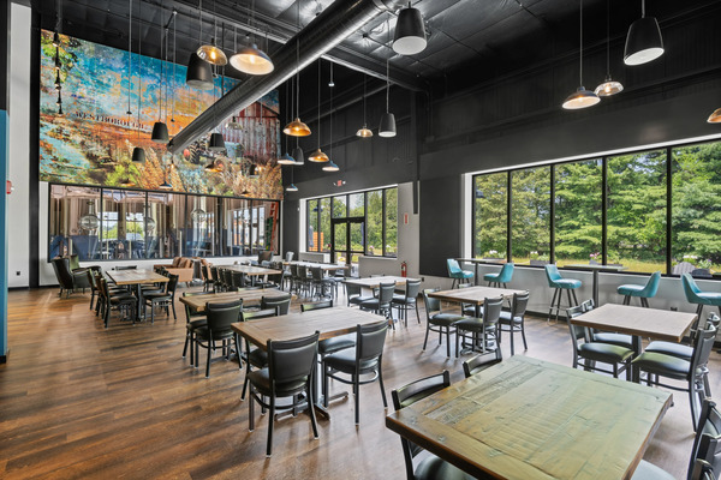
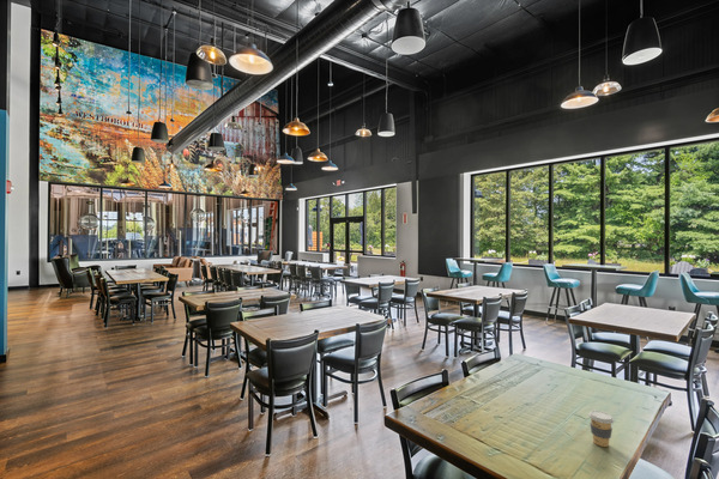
+ coffee cup [587,410,615,448]
